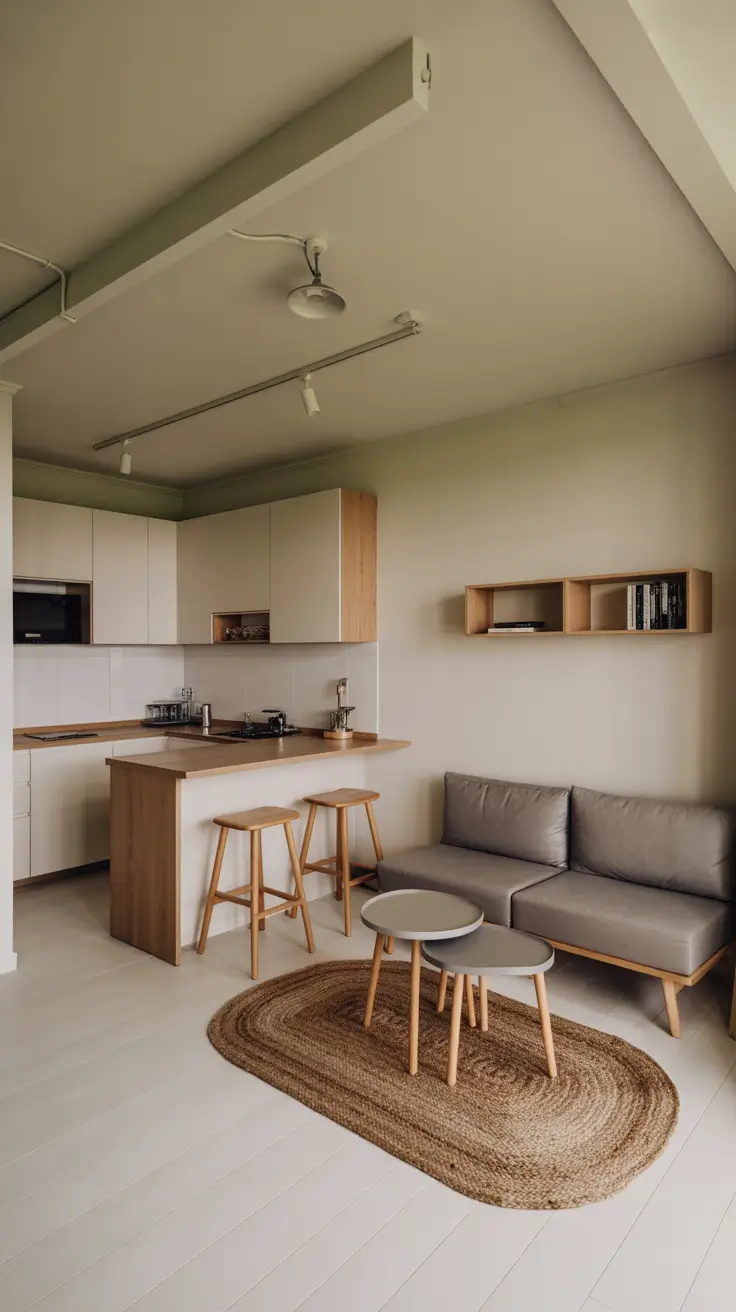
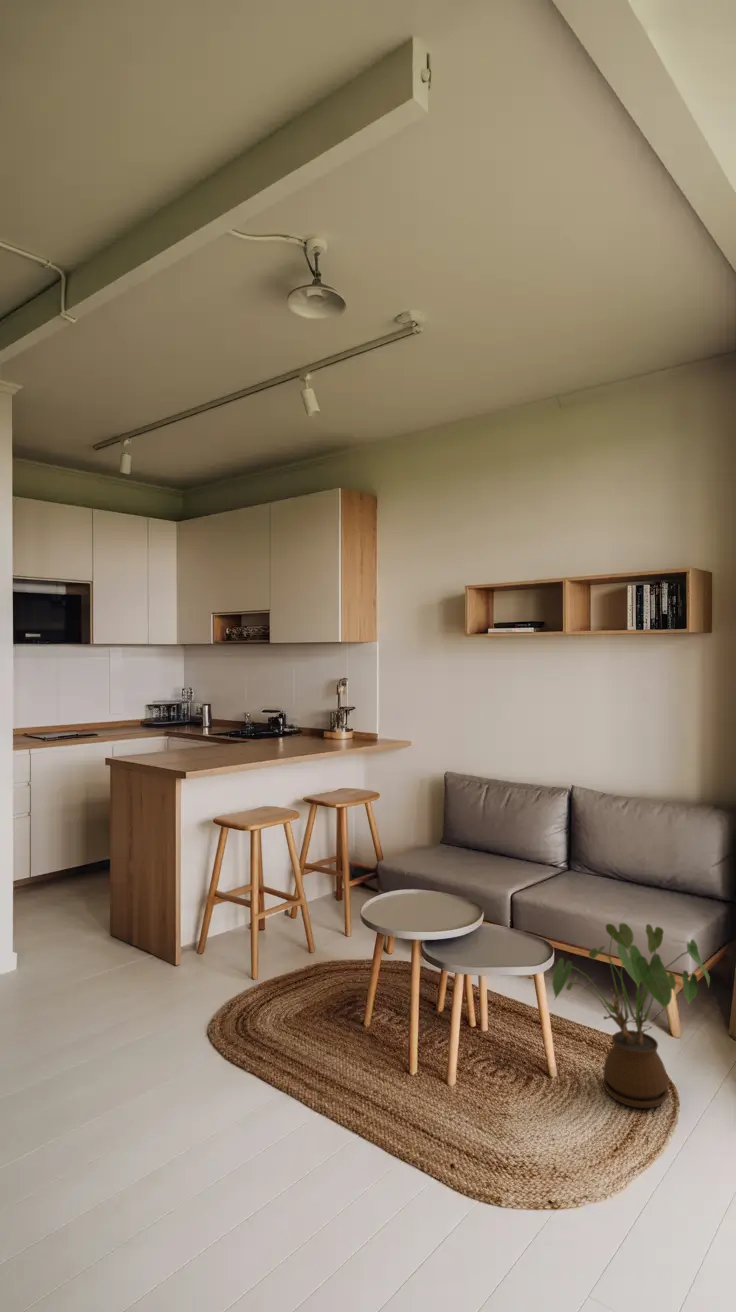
+ house plant [551,922,711,1109]
